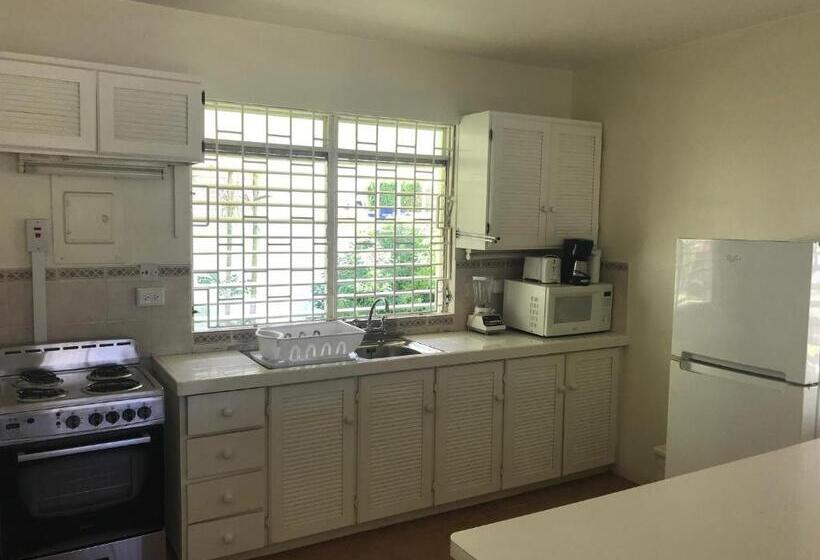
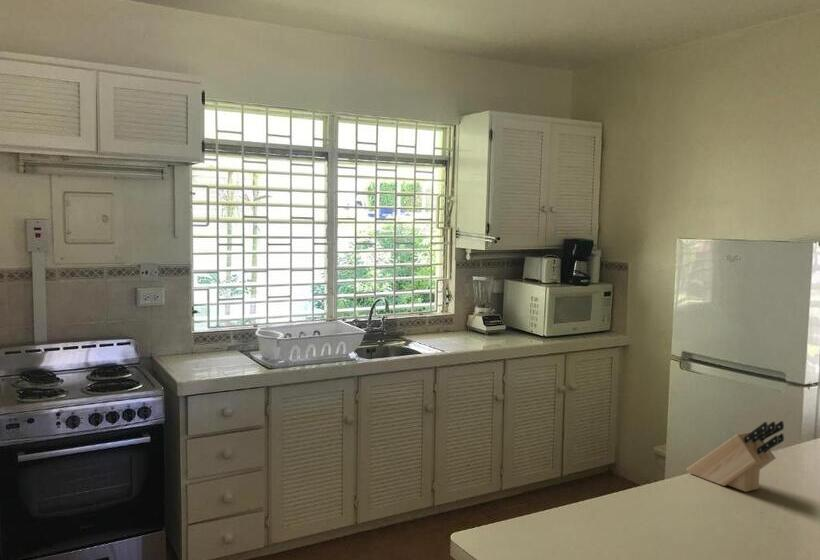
+ knife block [686,420,785,493]
